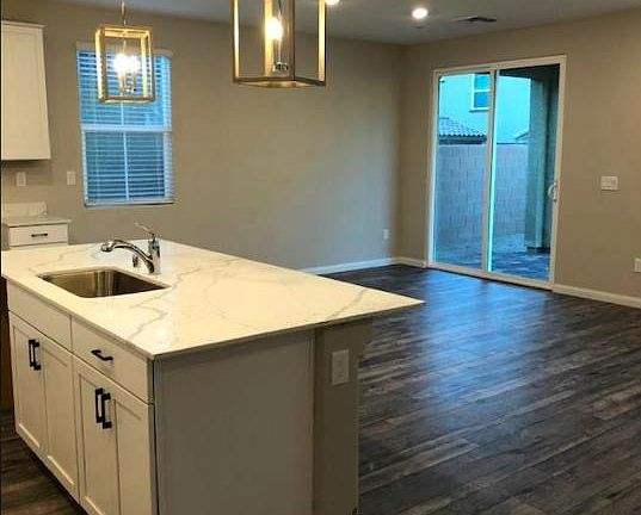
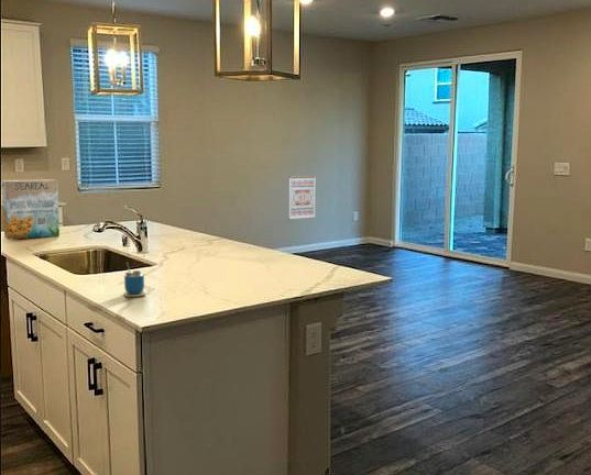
+ cup [123,262,146,298]
+ cereal box [1,178,61,241]
+ wall art [287,175,317,221]
